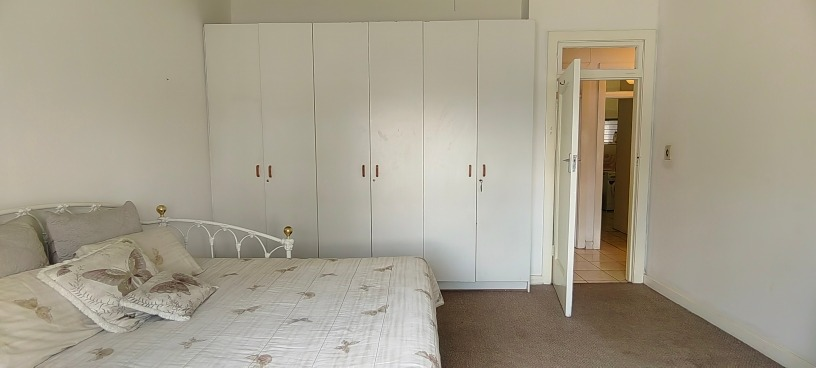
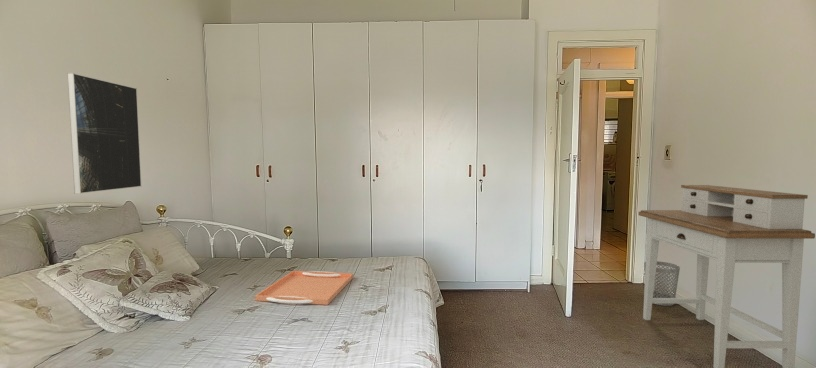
+ wastebasket [643,260,681,307]
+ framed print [66,72,142,195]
+ desk [637,184,816,368]
+ serving tray [254,270,354,306]
